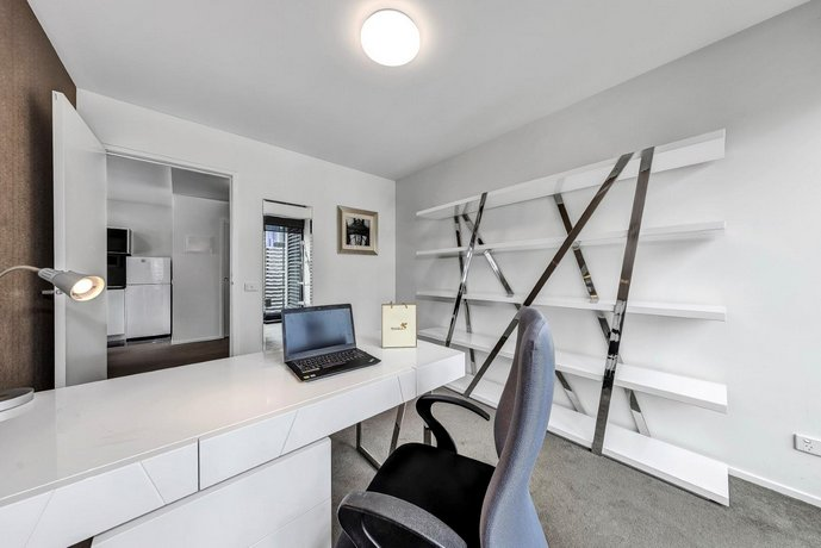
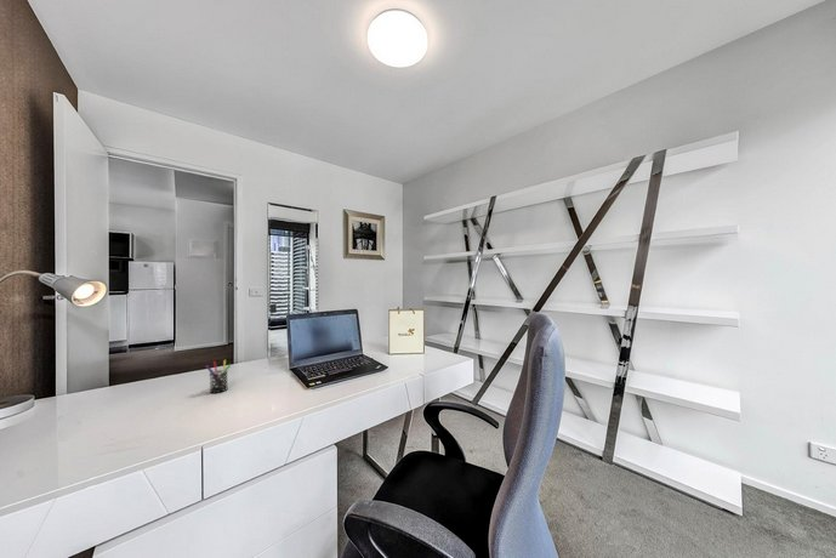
+ pen holder [205,359,233,394]
